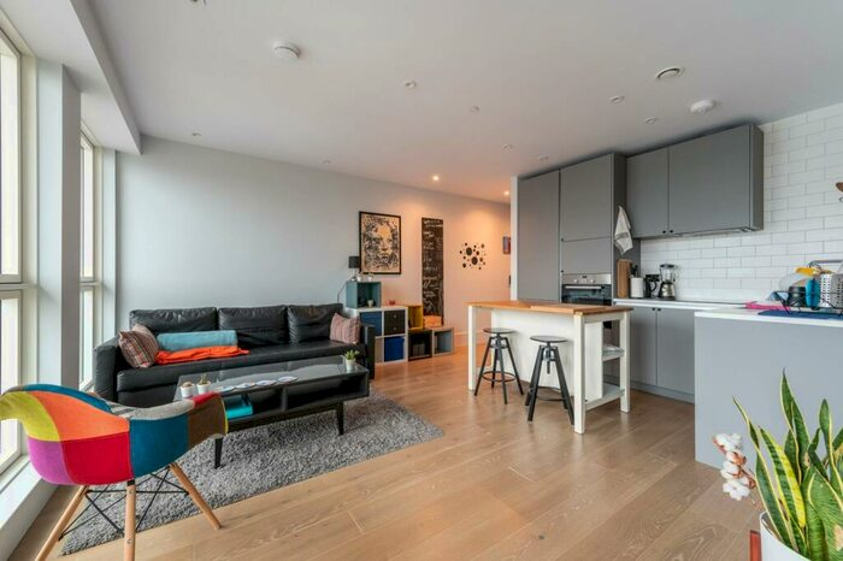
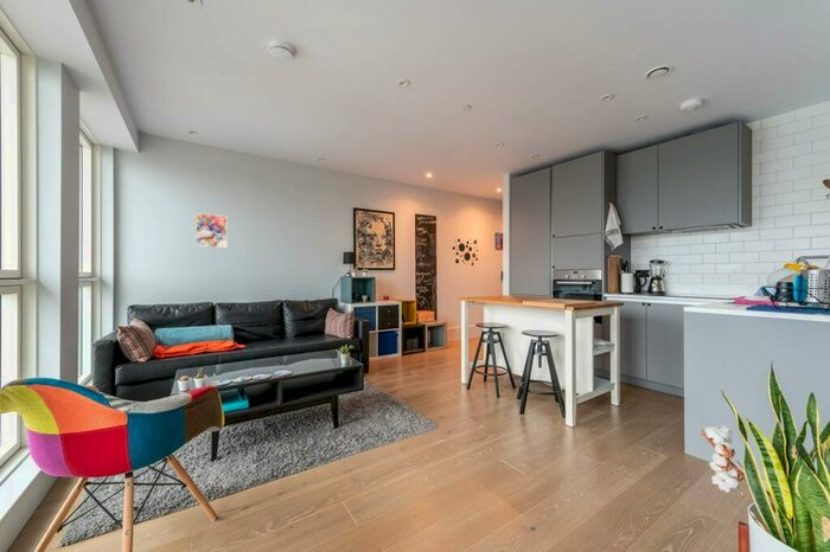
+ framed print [194,212,228,249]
